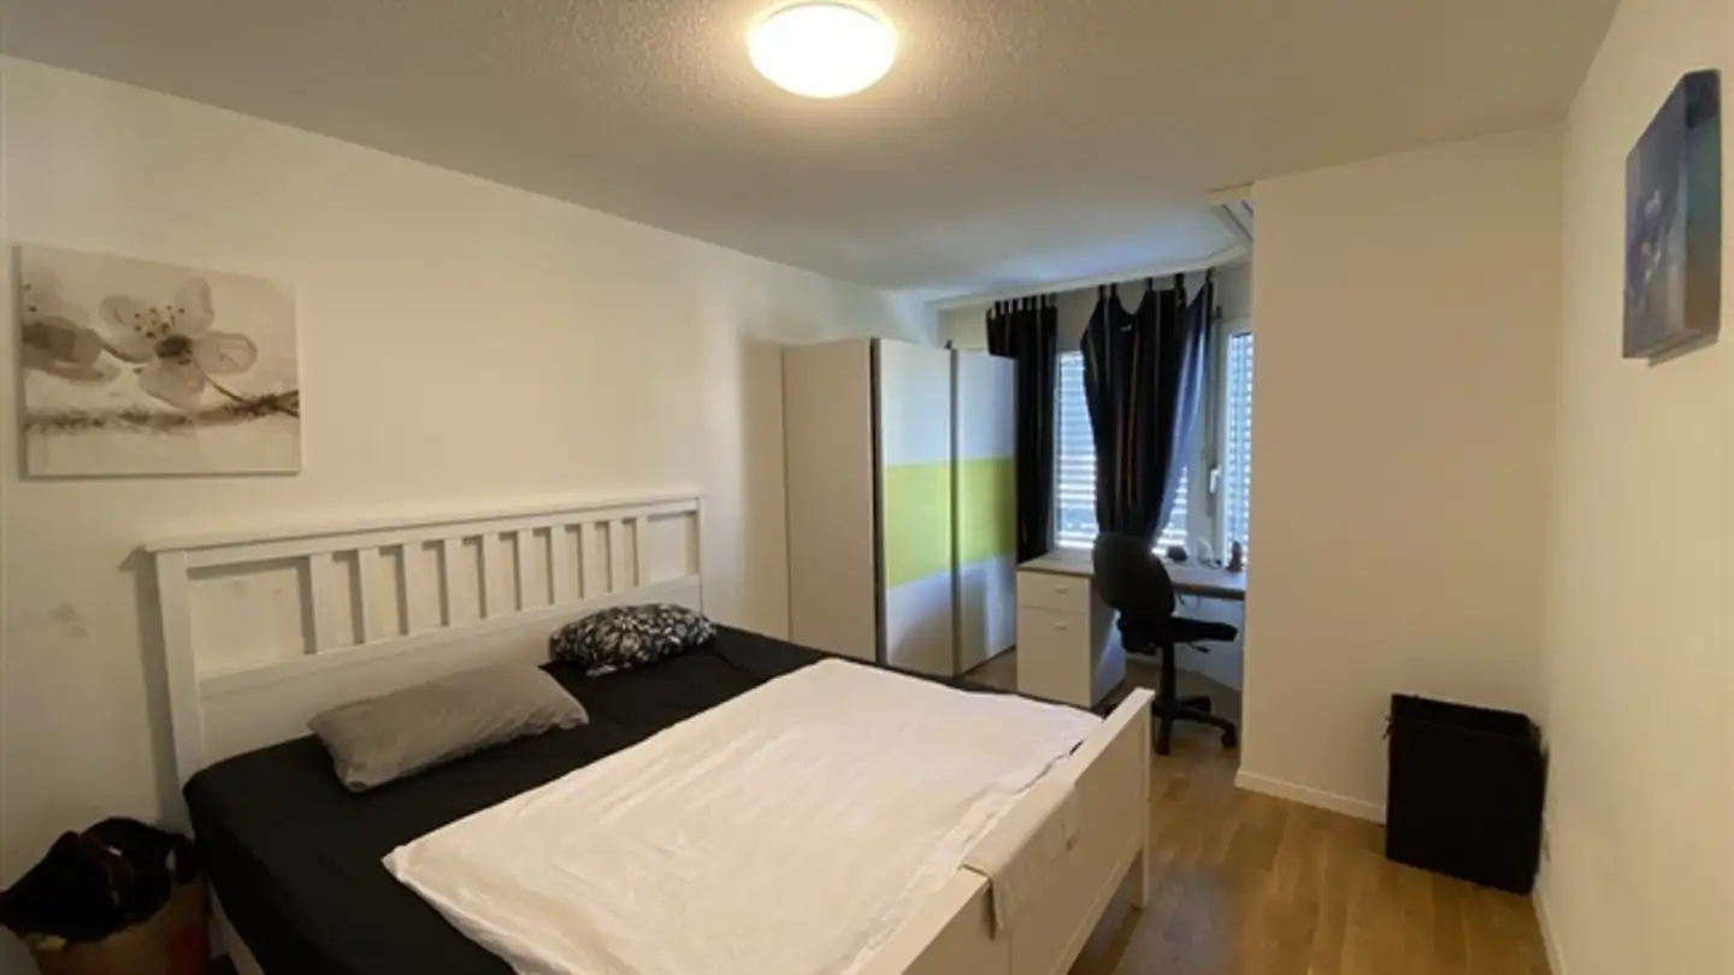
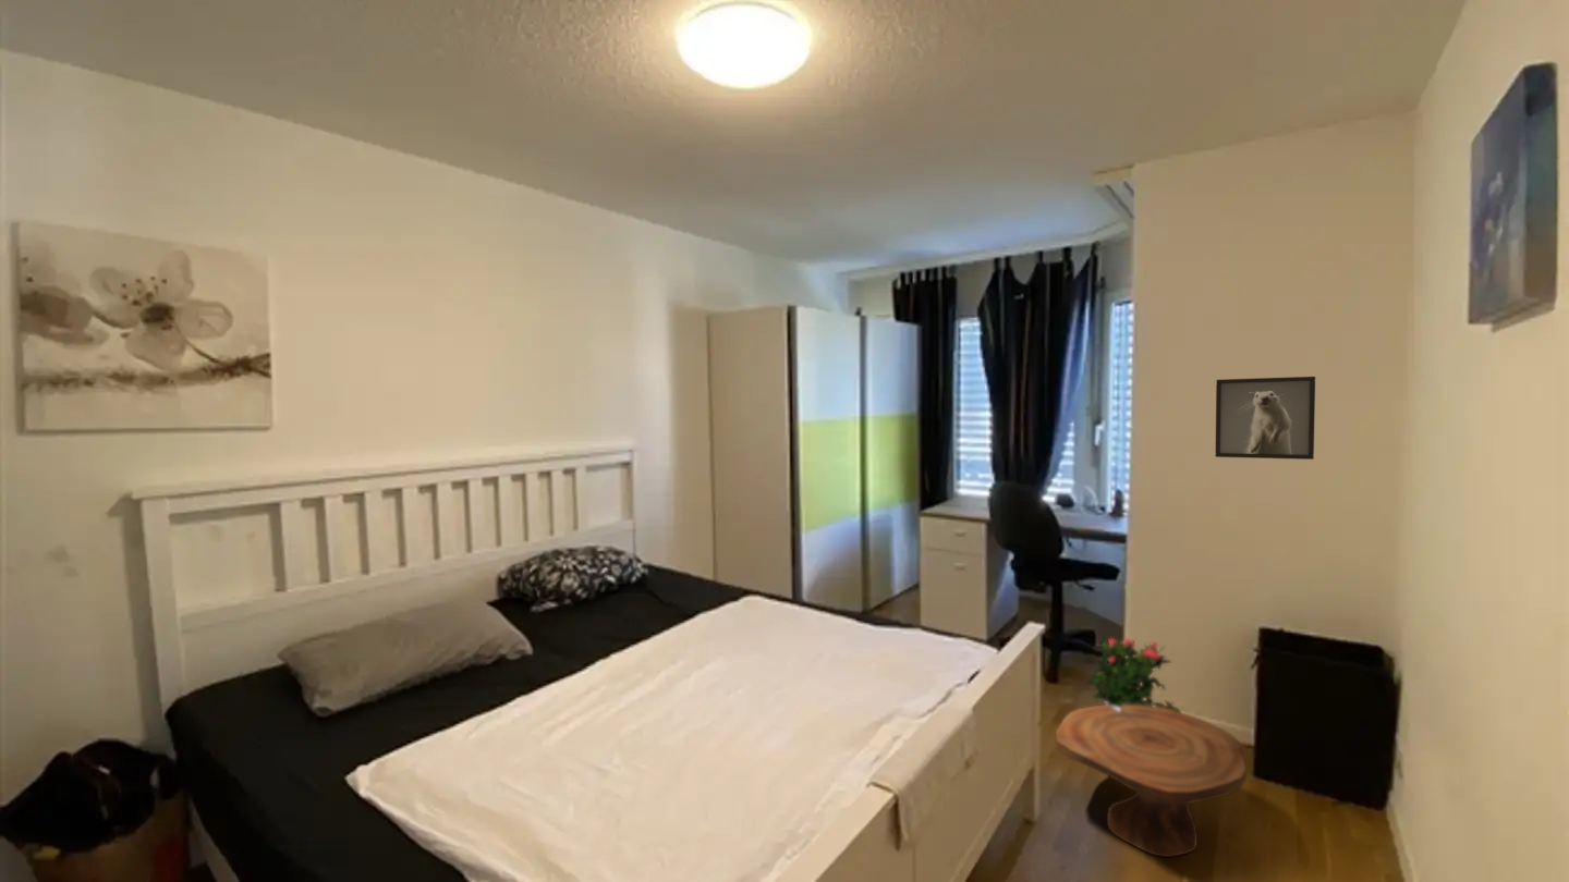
+ side table [1055,699,1248,858]
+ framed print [1215,376,1316,461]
+ potted flower [1085,637,1172,711]
